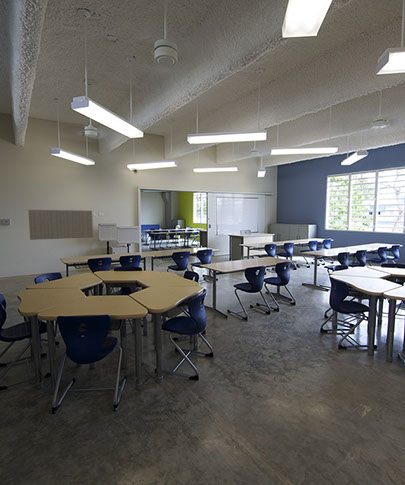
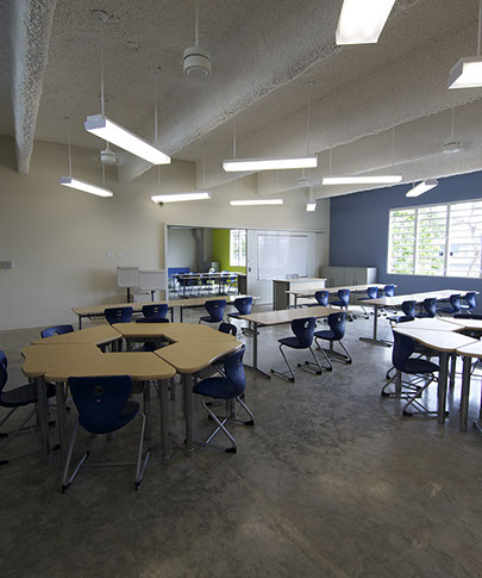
- fabric panel [27,209,94,241]
